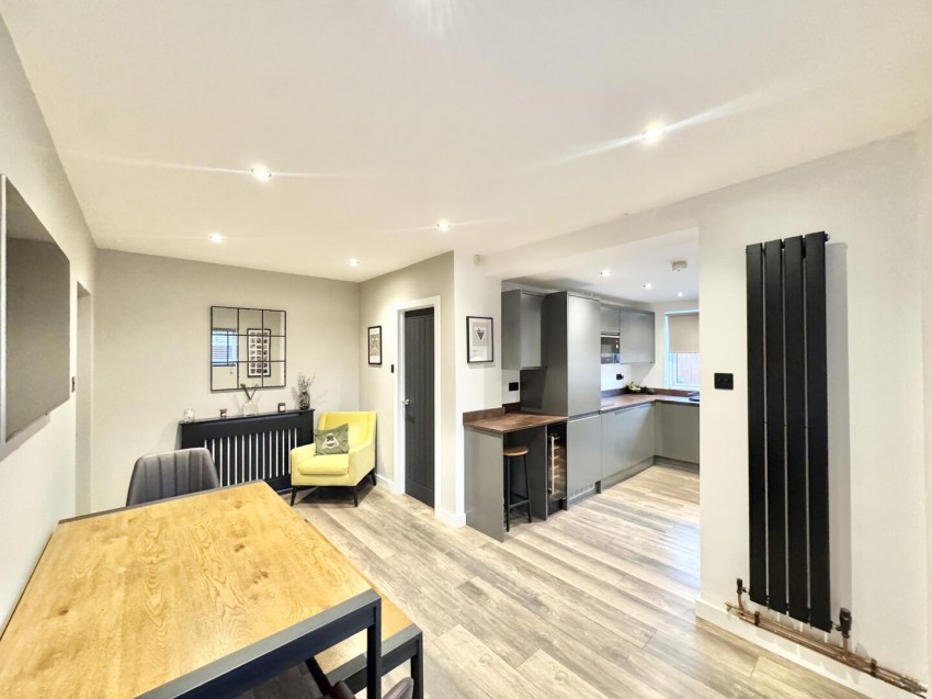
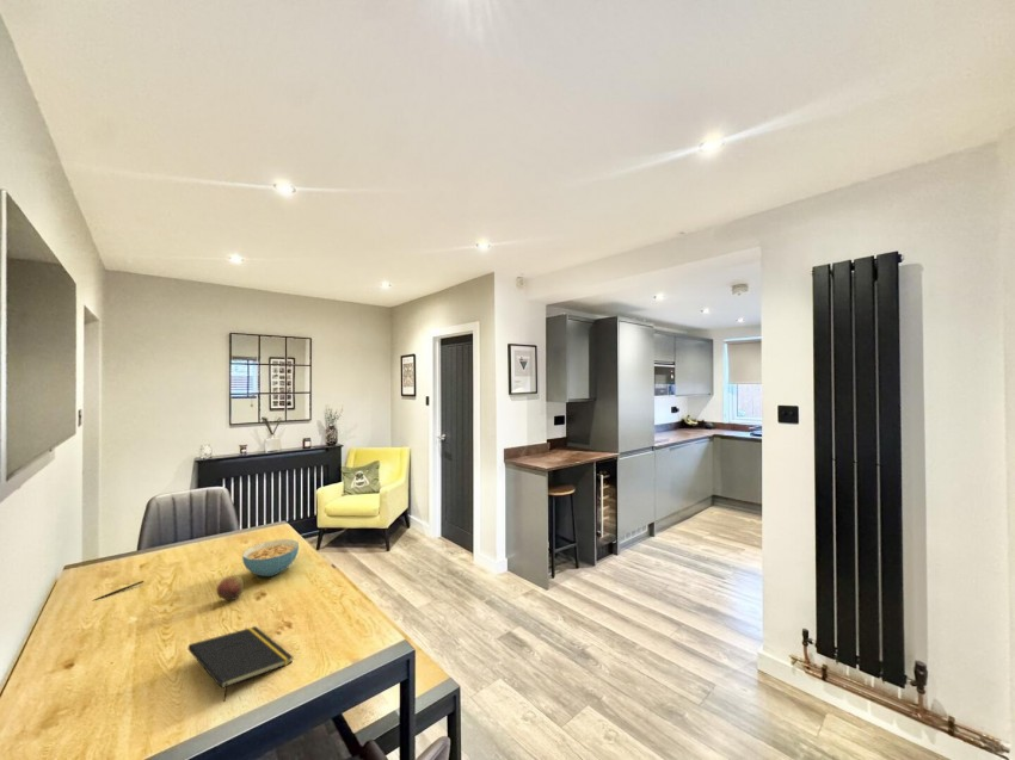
+ pen [93,580,144,601]
+ apple [216,574,245,601]
+ cereal bowl [241,538,300,577]
+ notepad [187,625,294,703]
